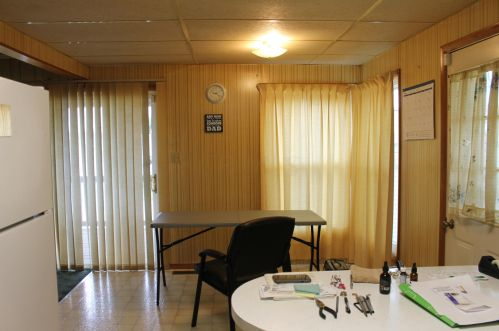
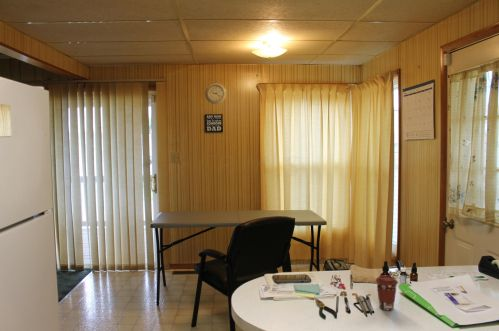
+ coffee cup [375,274,399,311]
